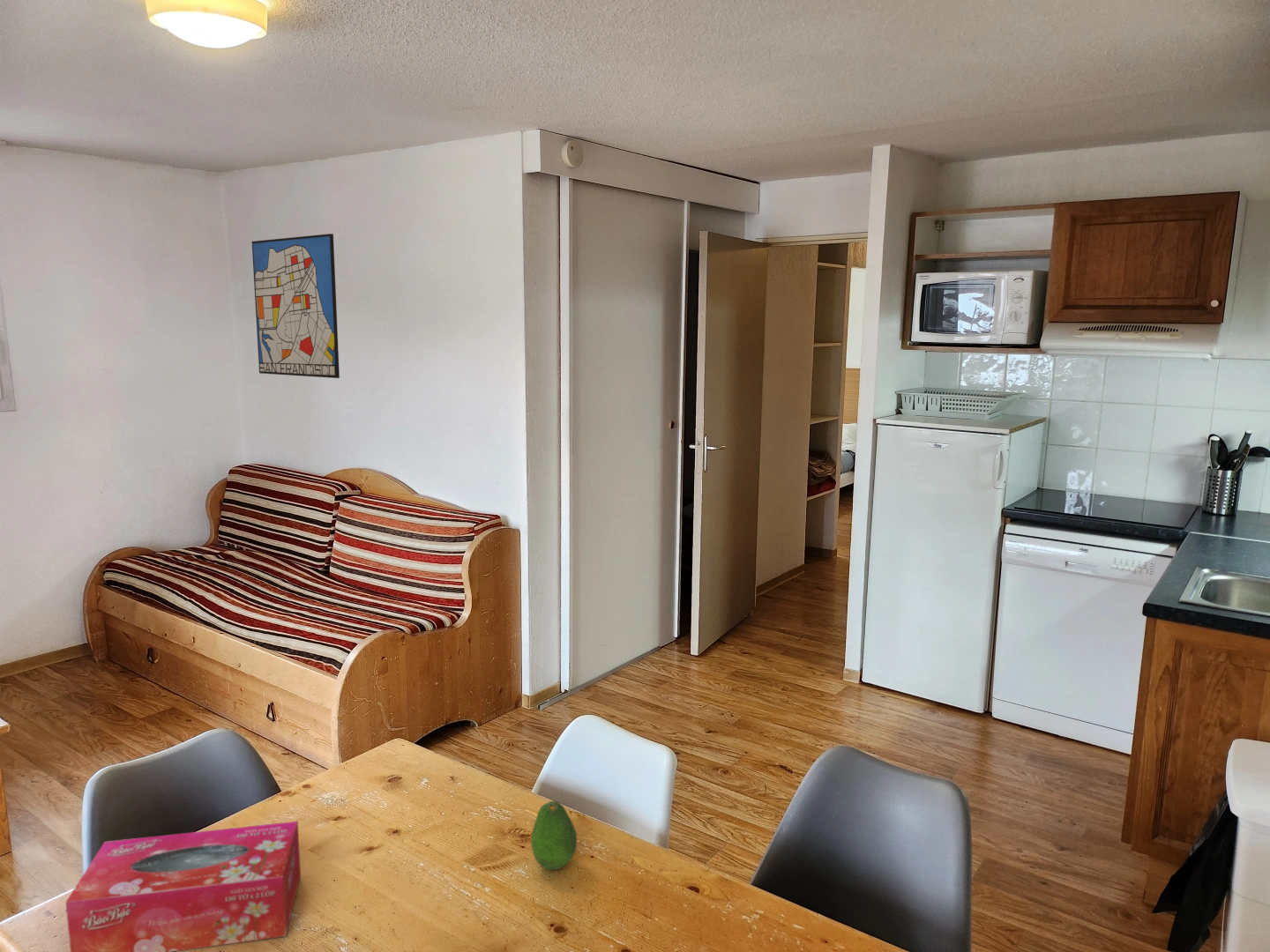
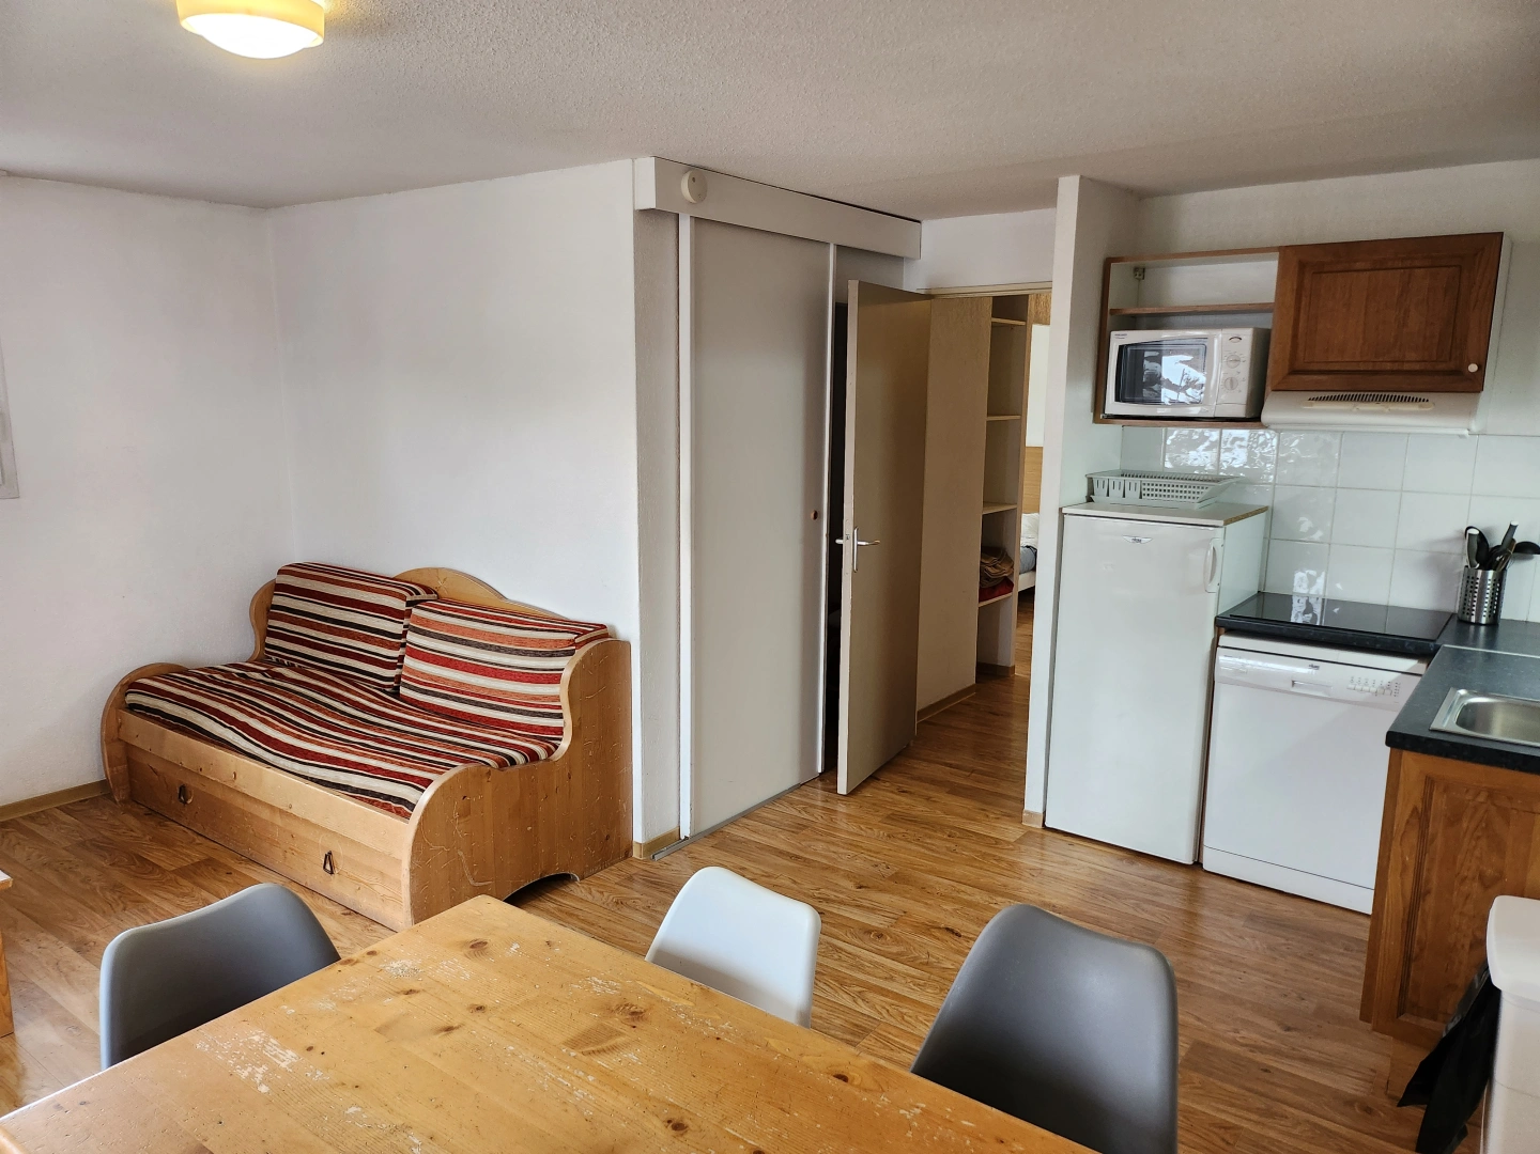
- fruit [530,800,578,871]
- tissue box [64,821,302,952]
- wall art [251,233,340,379]
